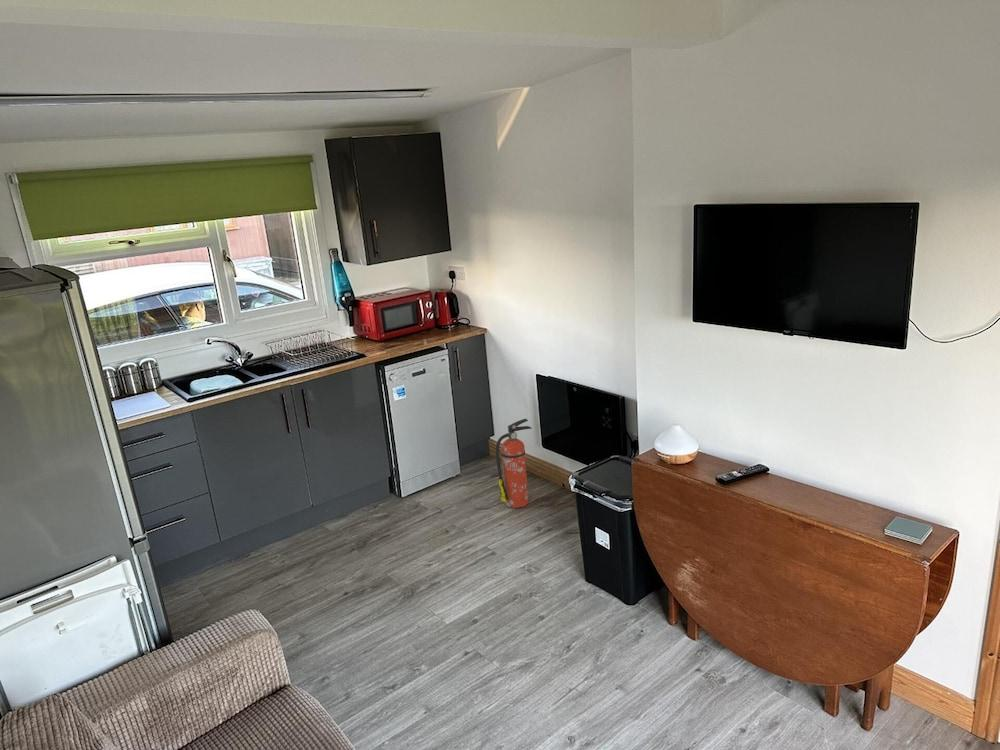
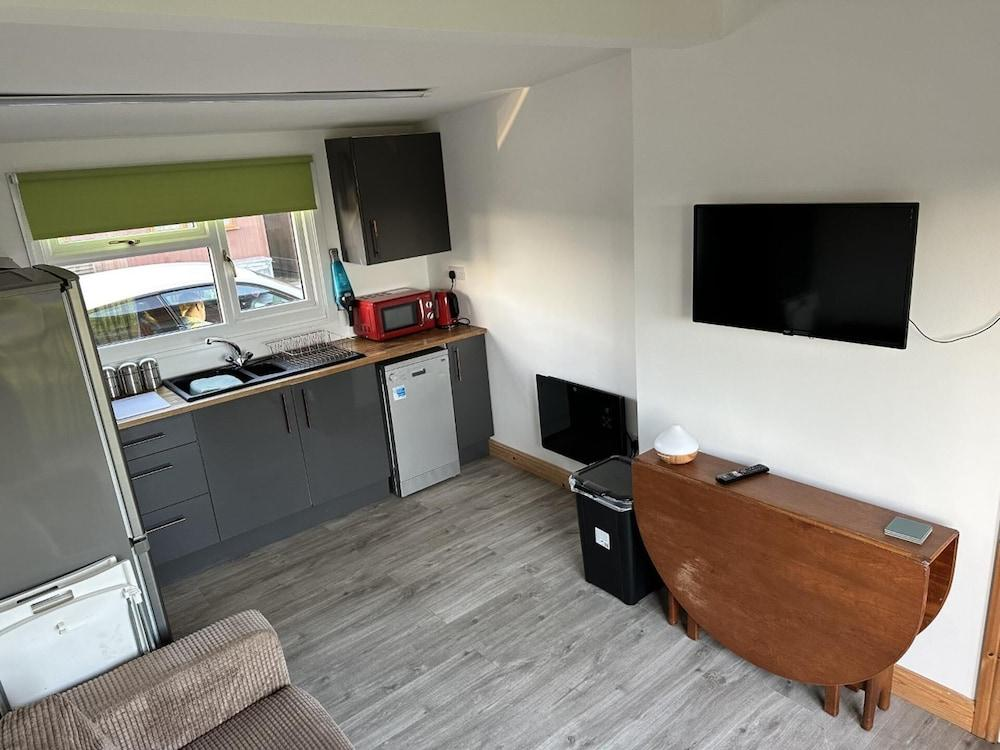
- fire extinguisher [495,418,533,509]
